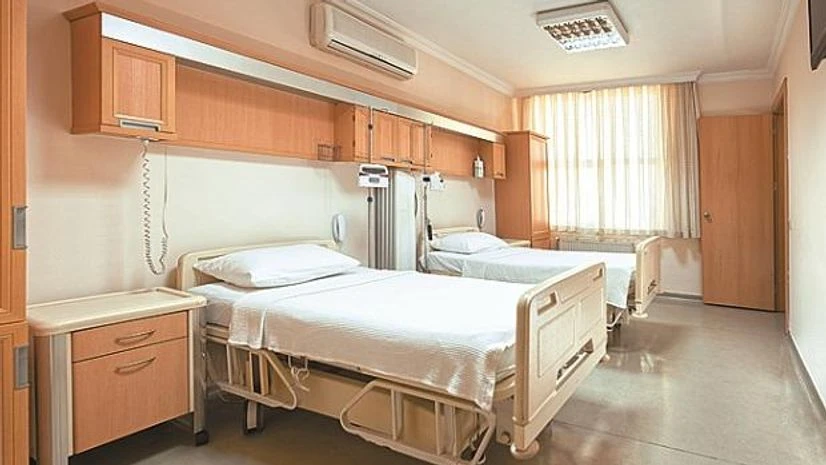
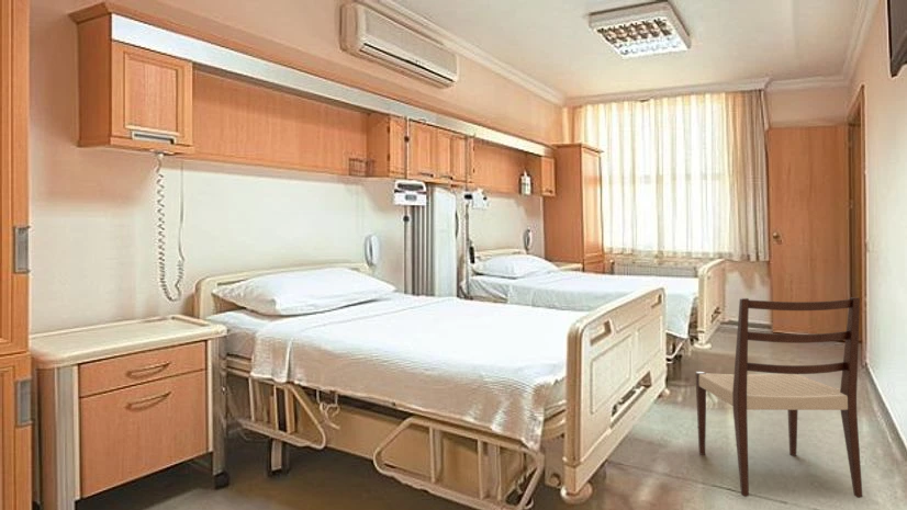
+ chair [694,296,863,499]
